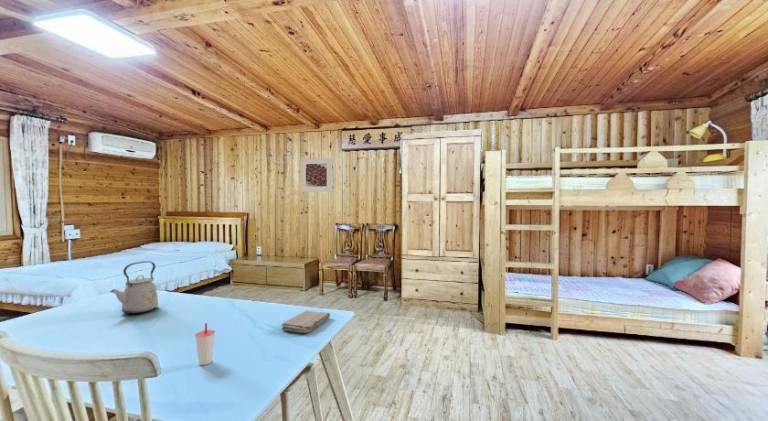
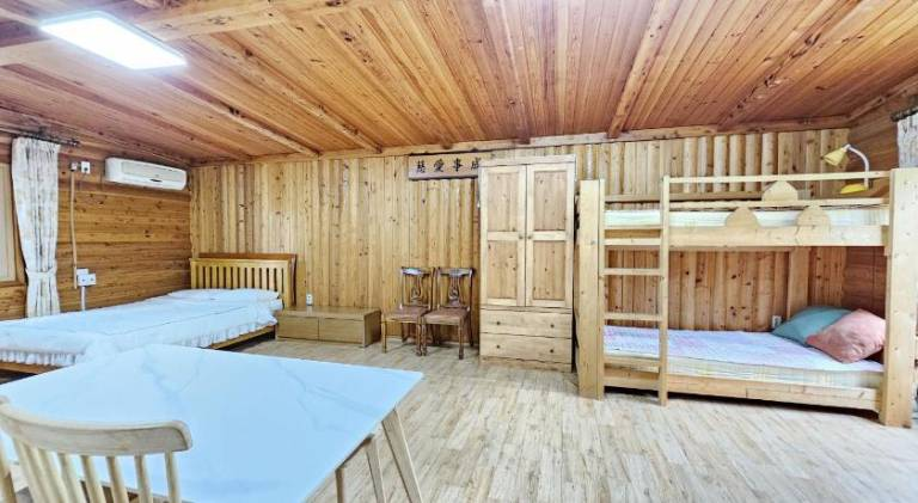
- kettle [109,260,159,315]
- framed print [300,157,333,193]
- washcloth [281,310,331,334]
- cup [194,322,216,366]
